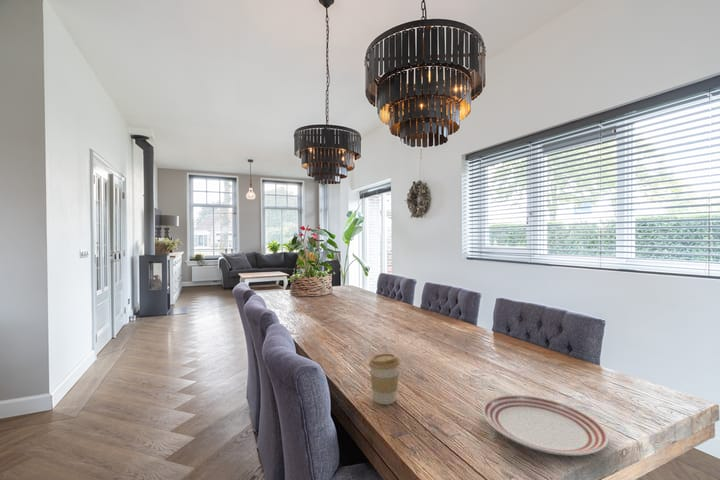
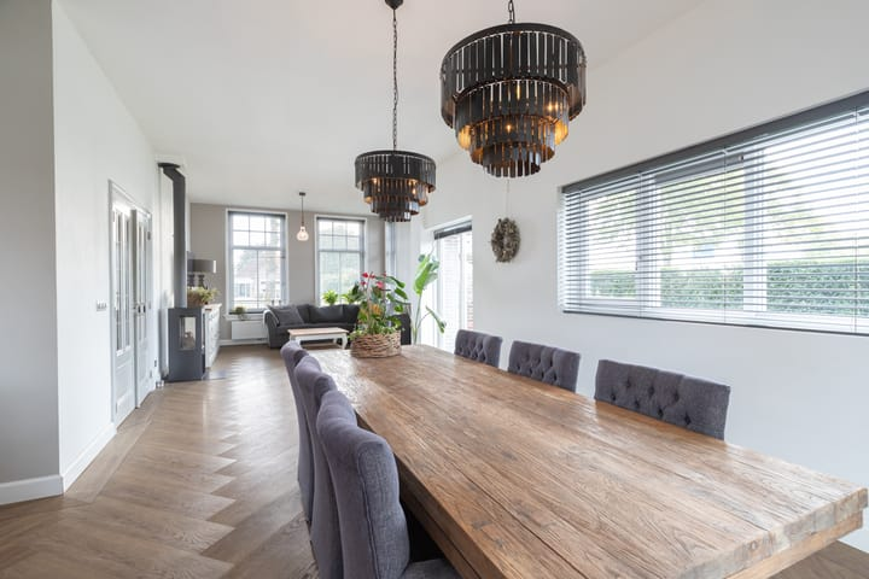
- dinner plate [481,394,610,457]
- coffee cup [368,353,401,405]
